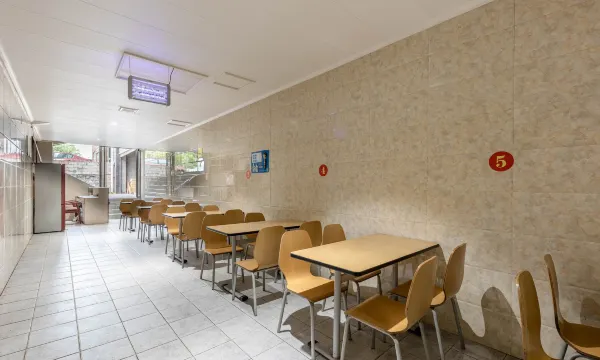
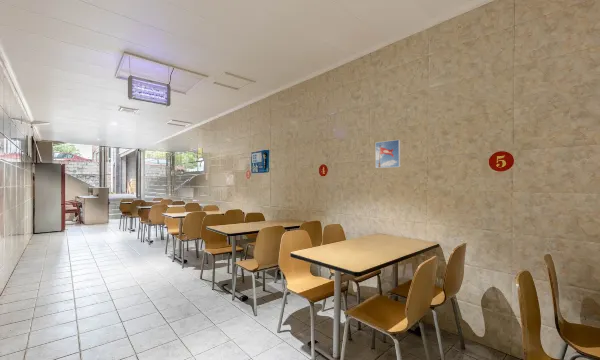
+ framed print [374,139,402,169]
